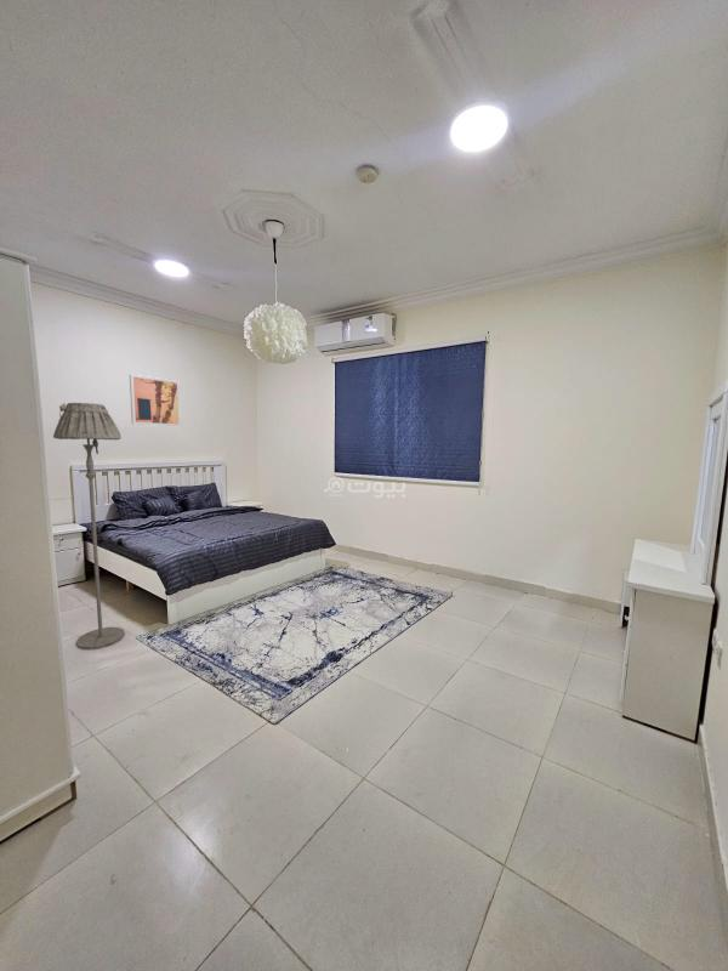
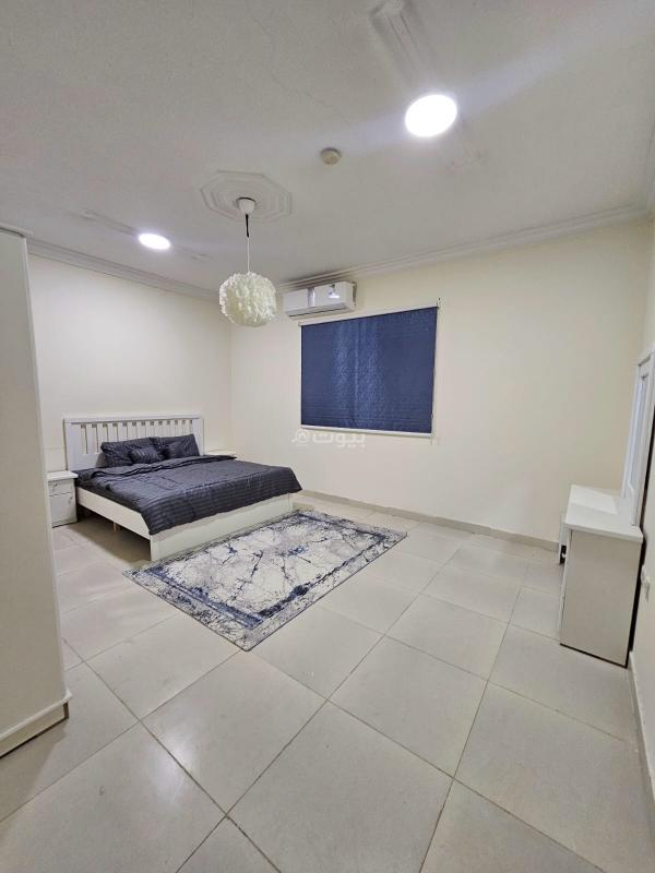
- wall art [129,374,182,427]
- floor lamp [52,402,126,651]
